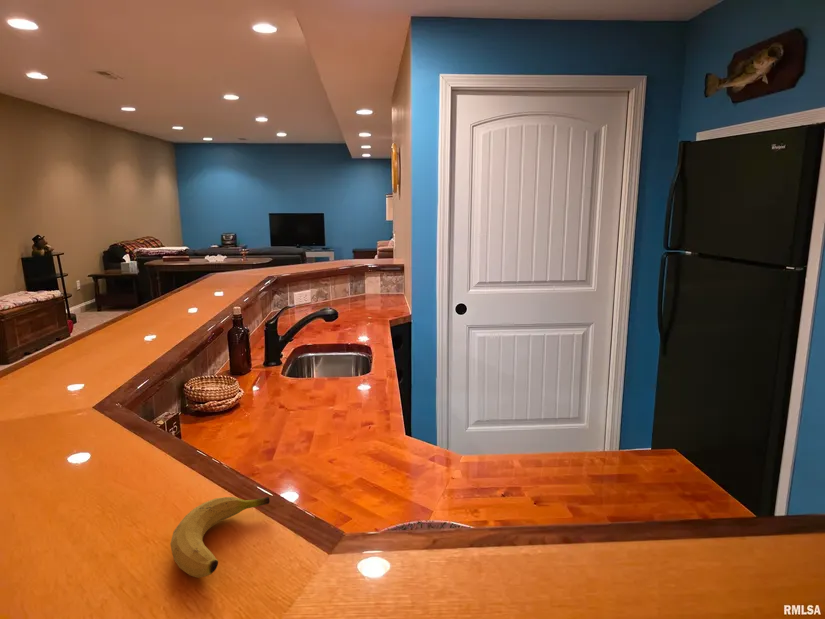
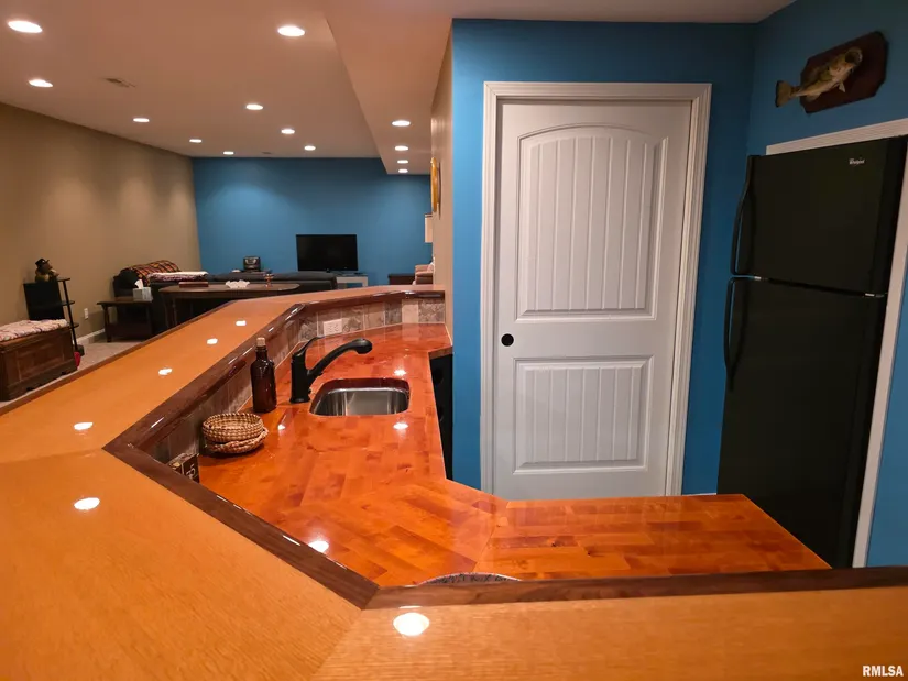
- fruit [170,496,271,579]
